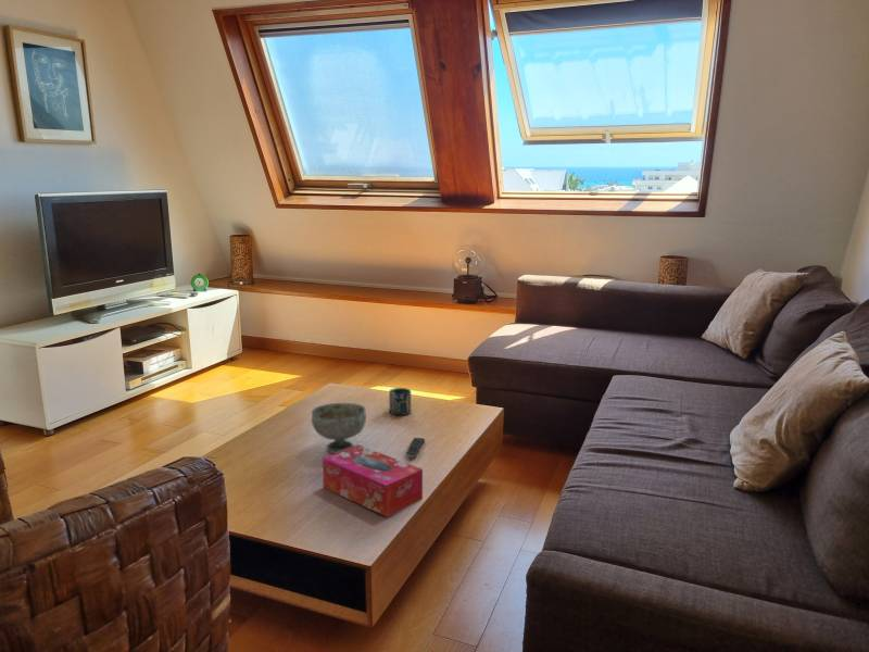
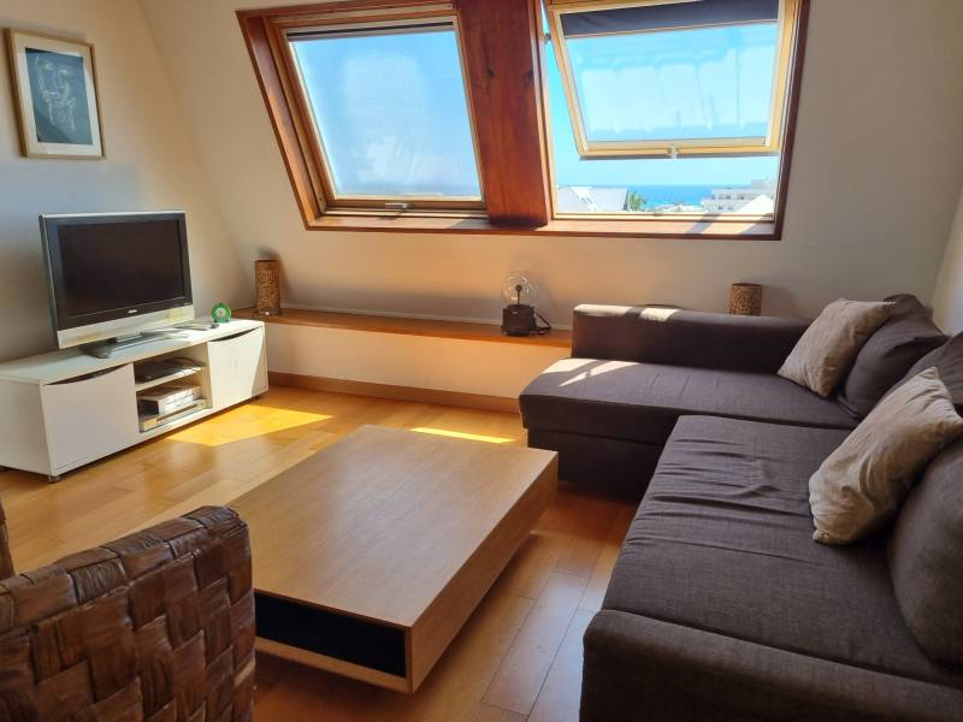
- cup [388,387,412,416]
- tissue box [322,443,424,518]
- bowl [311,402,367,454]
- remote control [405,437,426,459]
